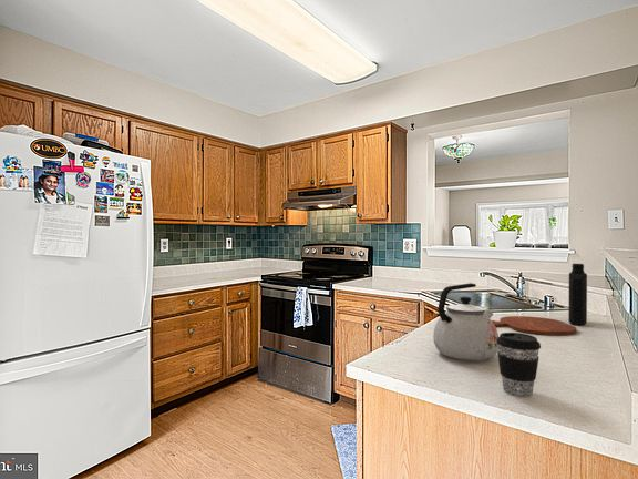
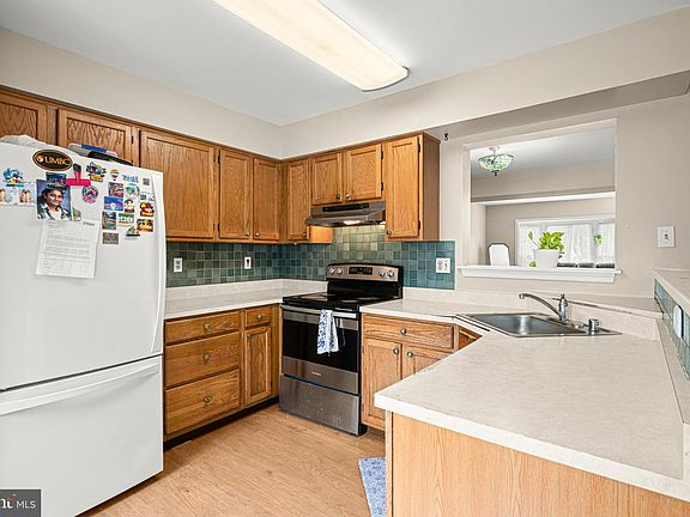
- coffee cup [496,332,542,398]
- cutting board [491,315,578,336]
- bottle [567,263,588,327]
- kettle [432,282,500,361]
